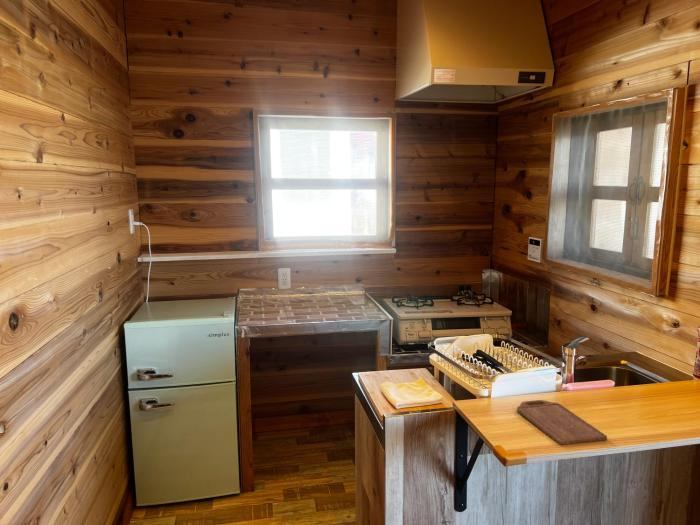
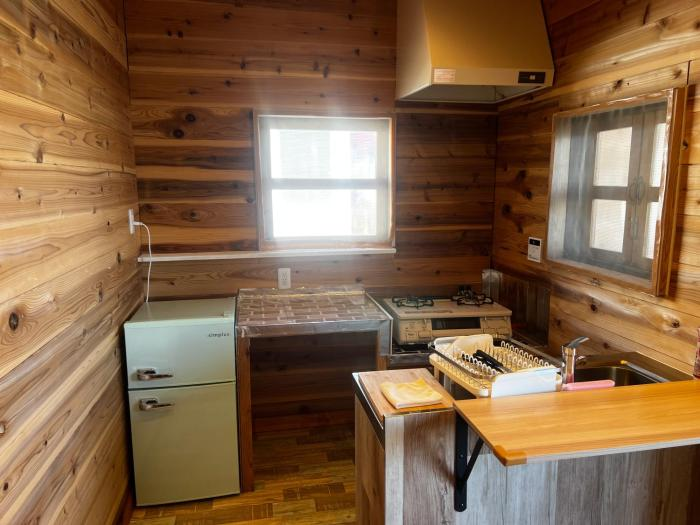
- cutting board [516,399,608,446]
